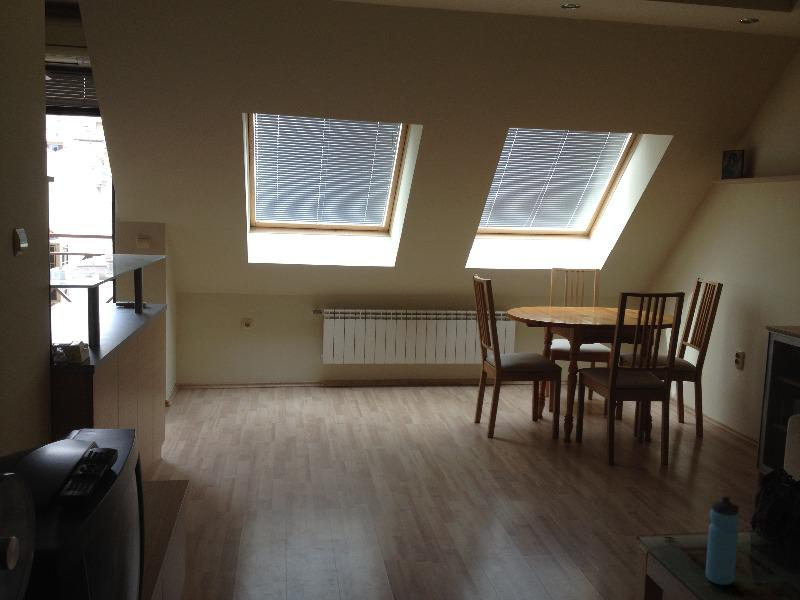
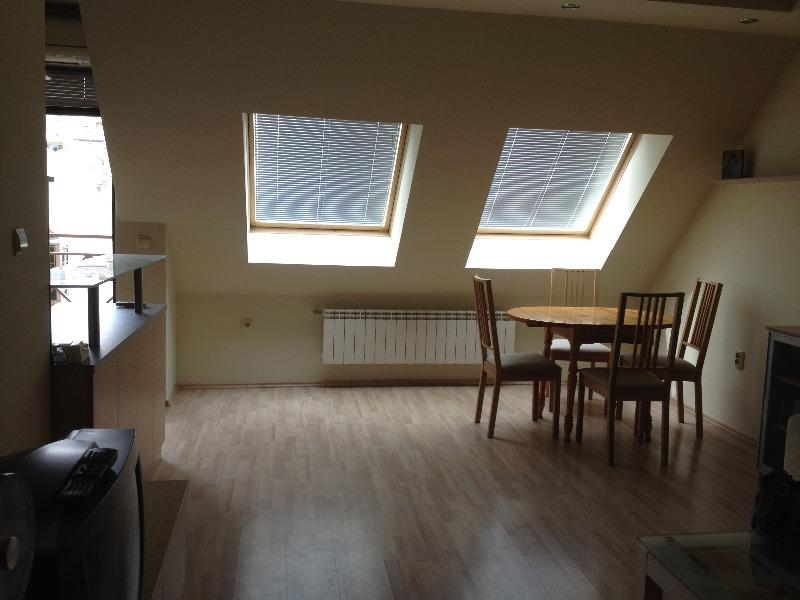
- water bottle [705,495,740,586]
